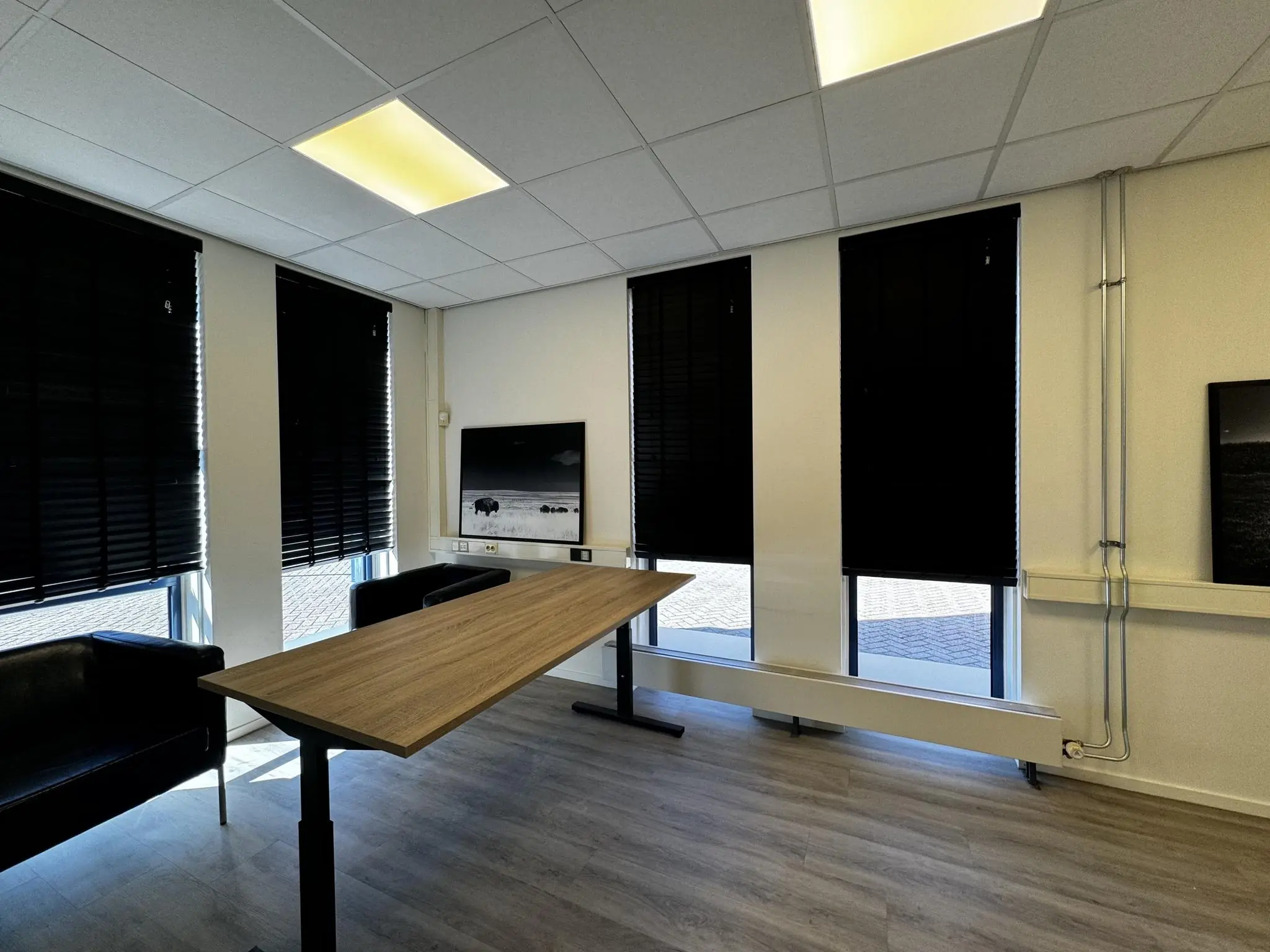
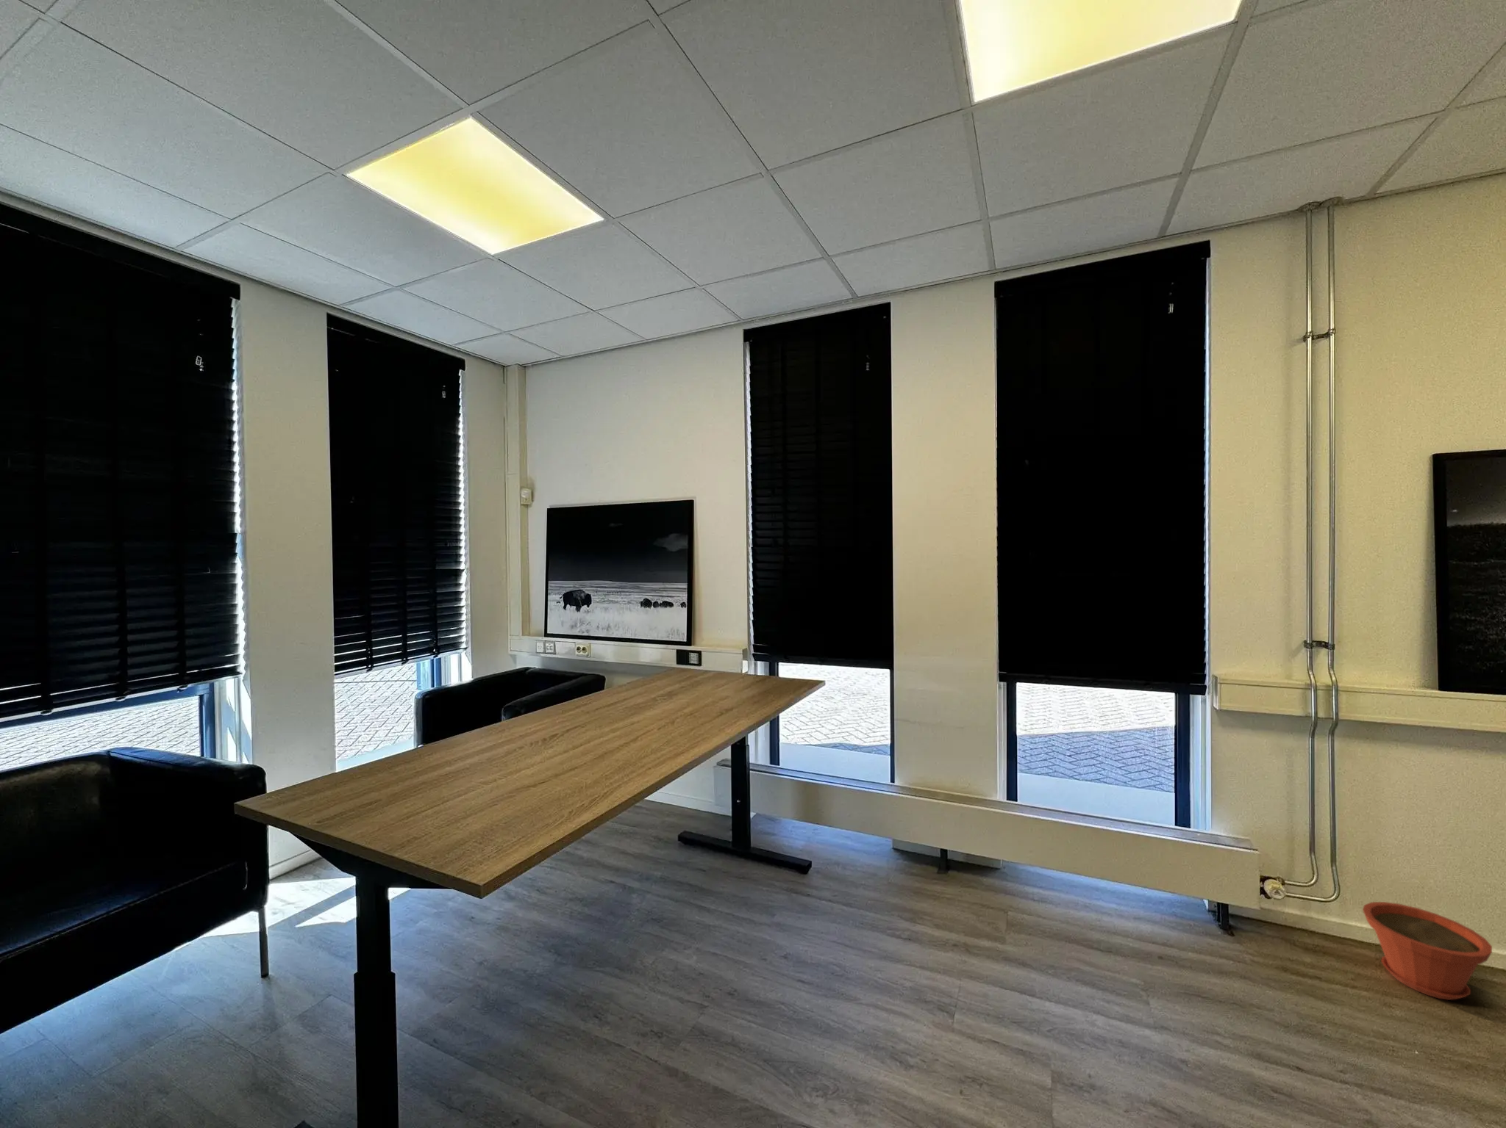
+ plant pot [1361,901,1493,1001]
